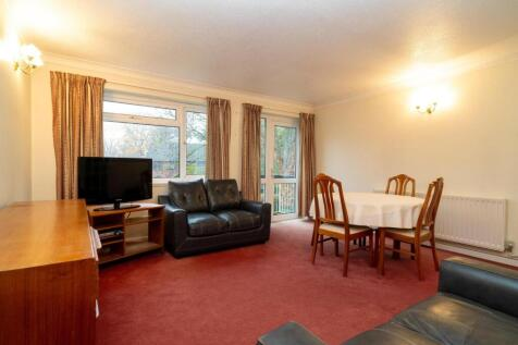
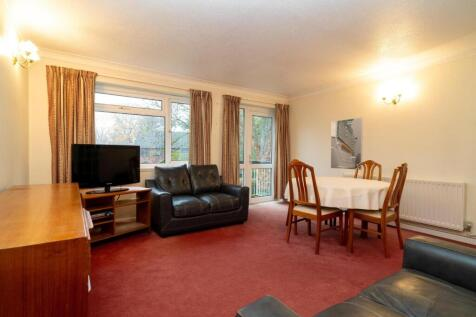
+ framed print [330,116,364,171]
